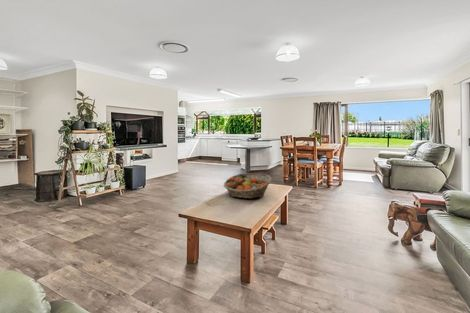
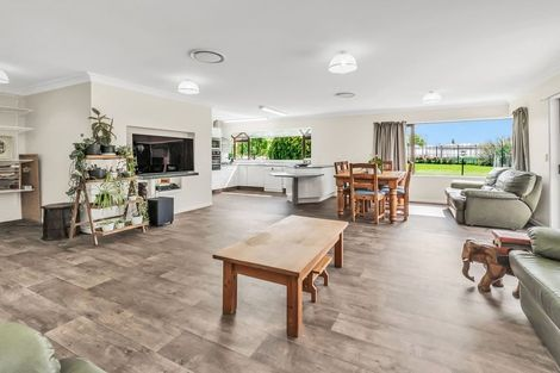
- fruit basket [223,173,272,199]
